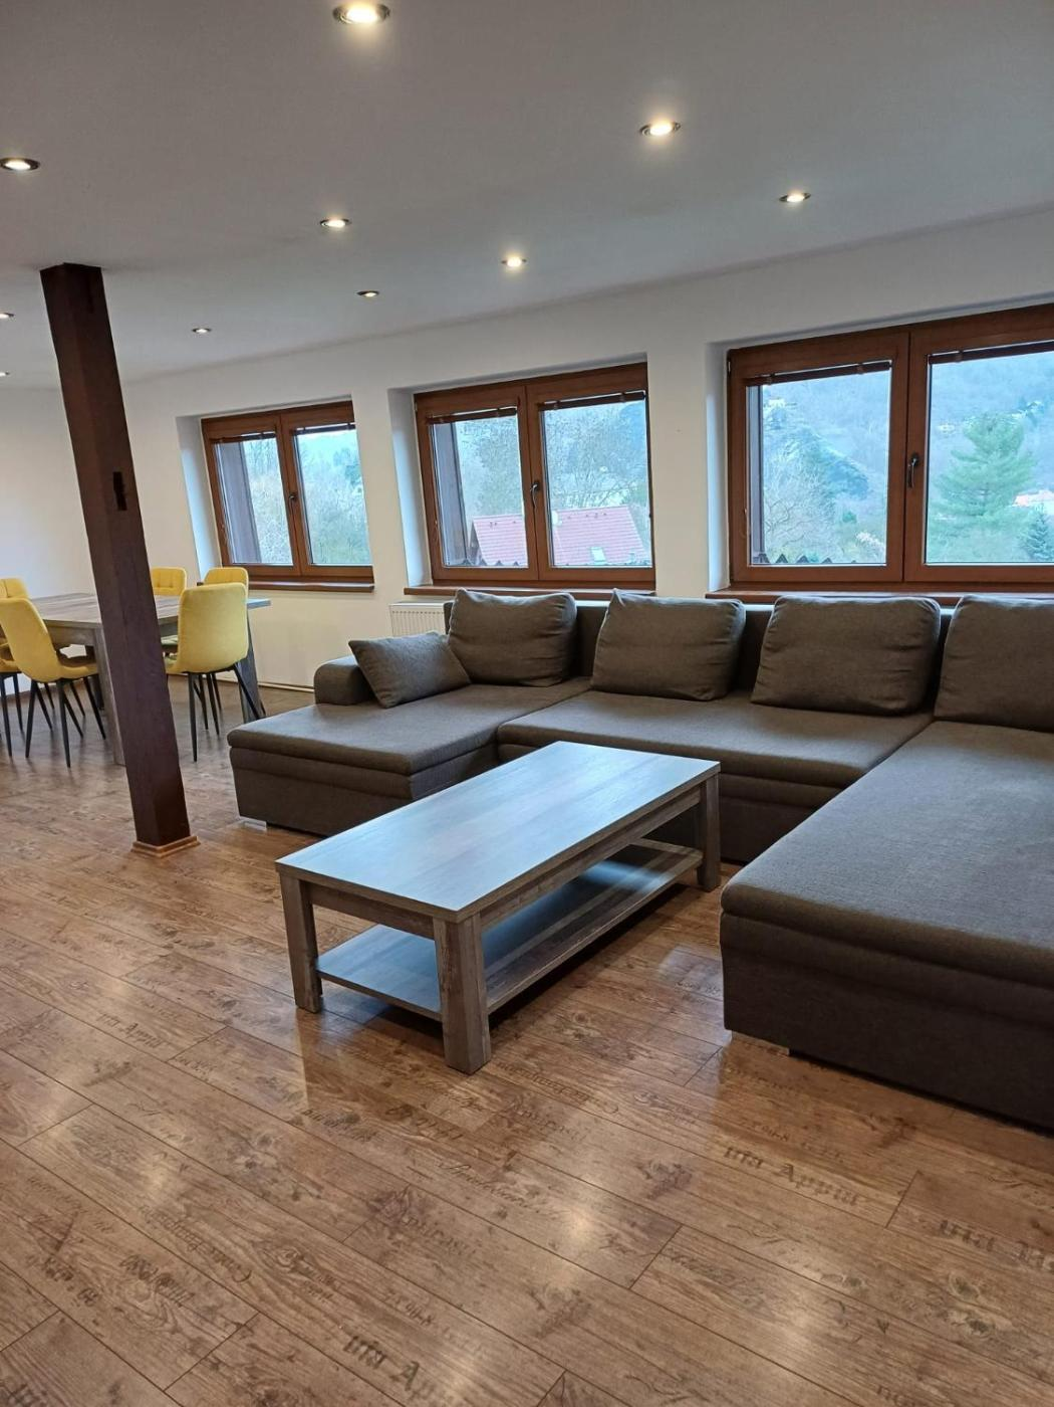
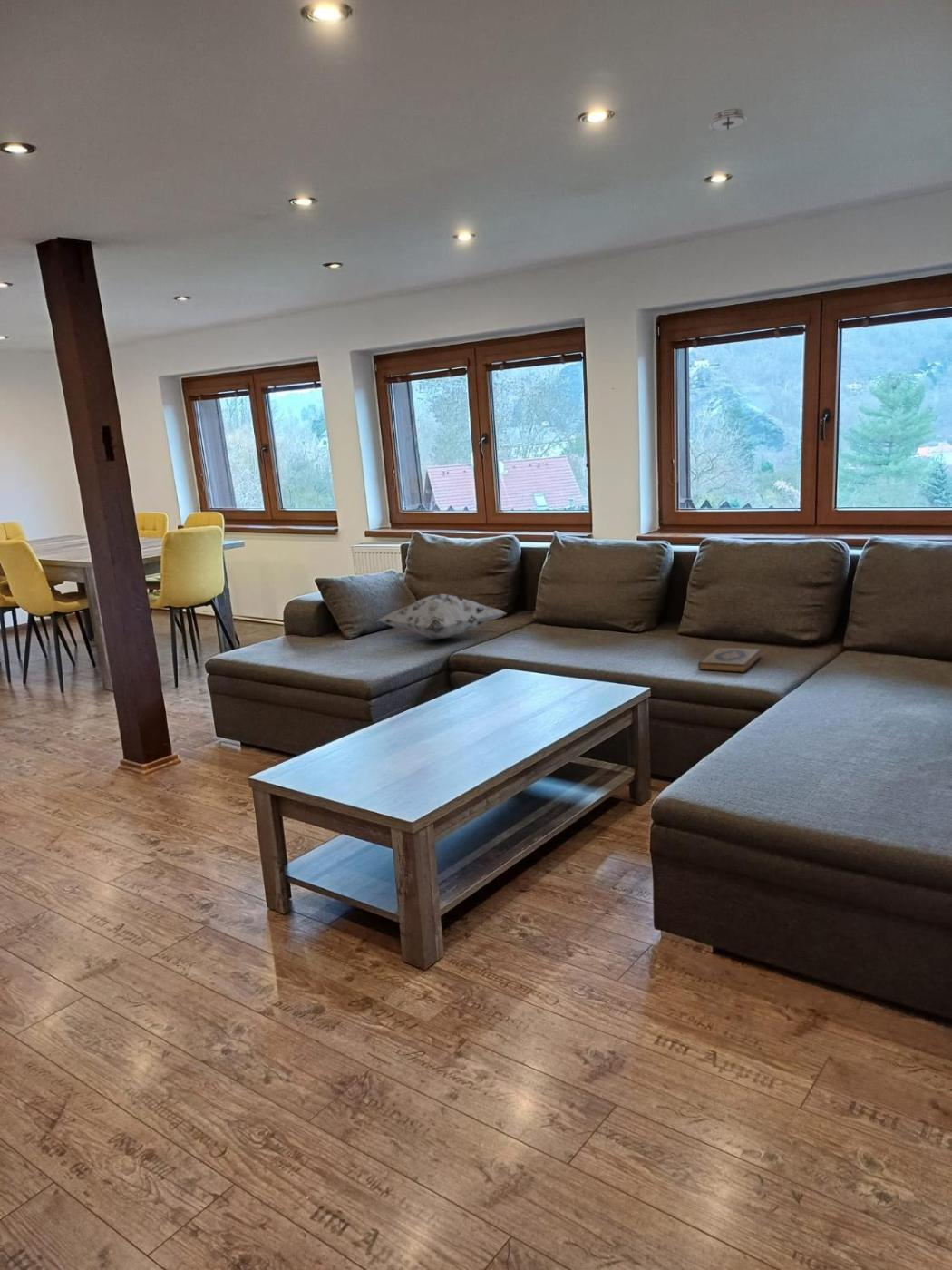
+ decorative pillow [376,593,506,640]
+ hardback book [697,647,763,674]
+ smoke detector [706,107,748,134]
